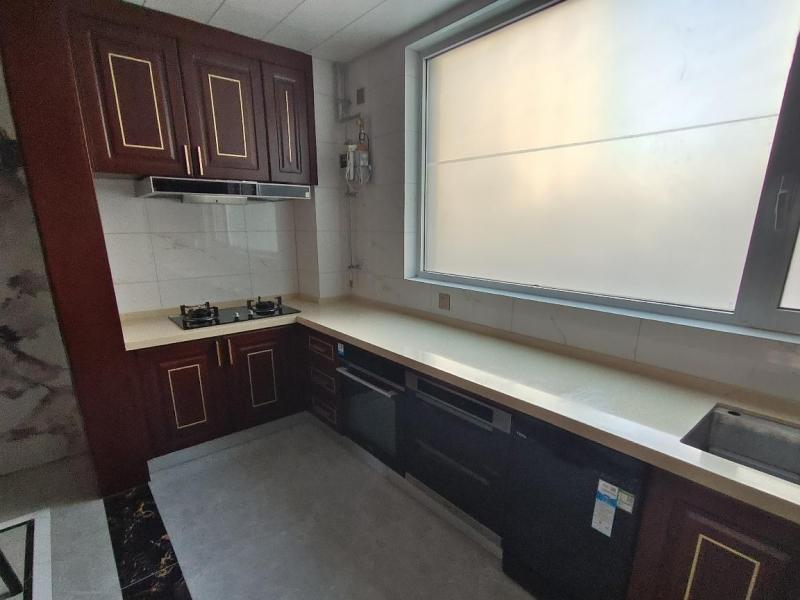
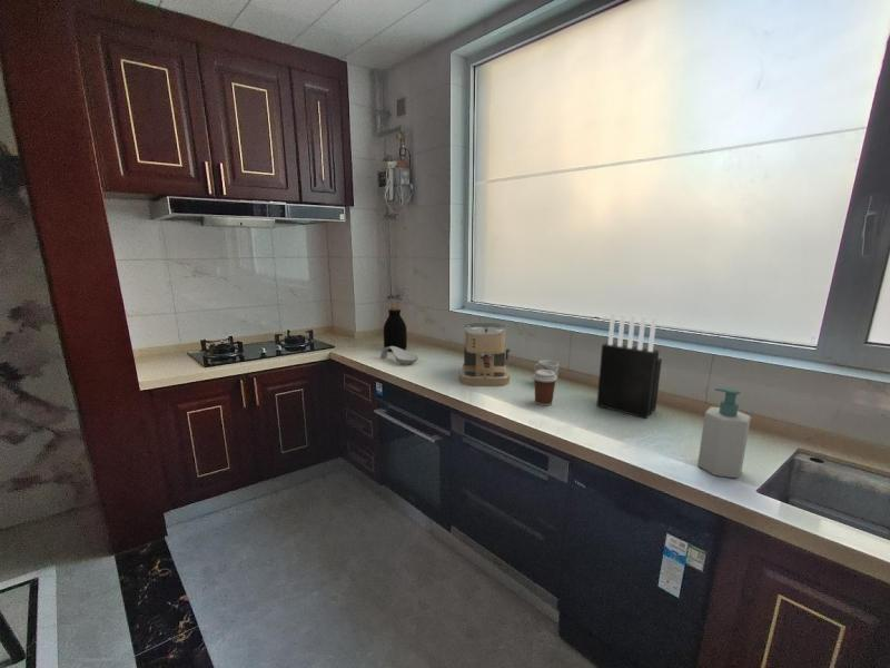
+ coffee maker [458,322,512,387]
+ spoon rest [379,346,419,366]
+ coffee cup [532,370,558,406]
+ mug [533,358,561,384]
+ knife block [595,312,663,420]
+ soap bottle [696,386,752,479]
+ bottle [383,305,408,353]
